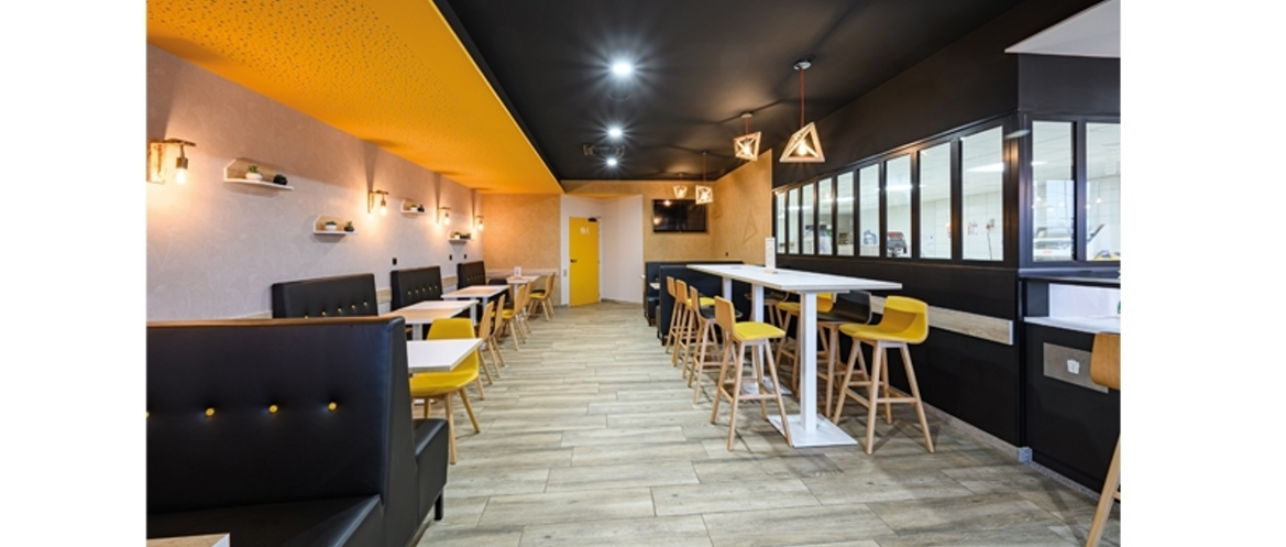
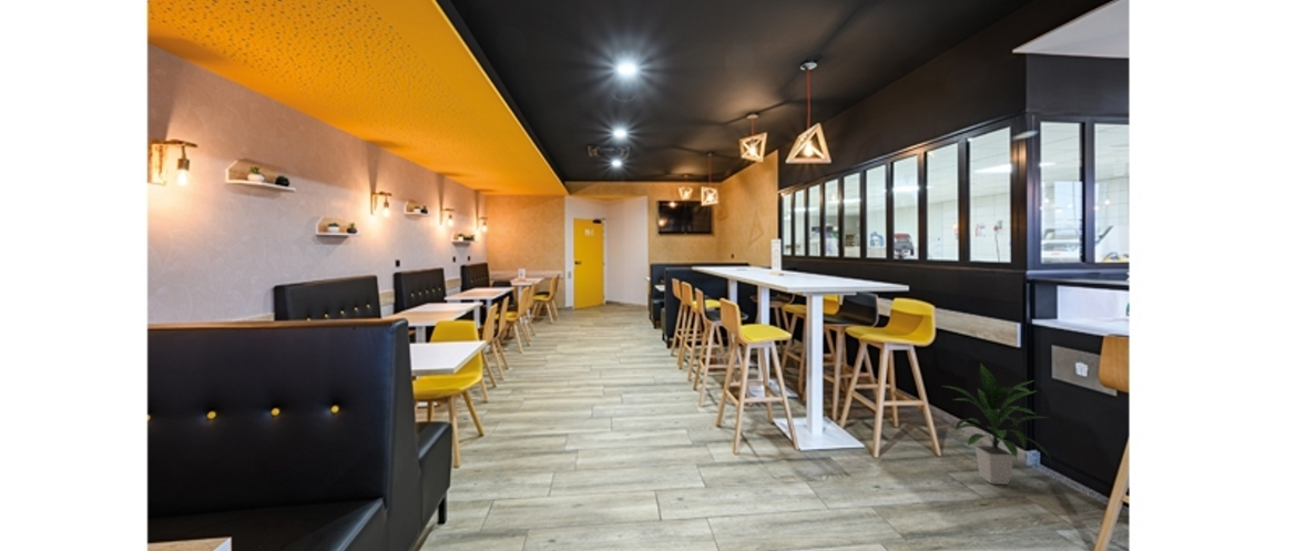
+ indoor plant [942,363,1051,486]
